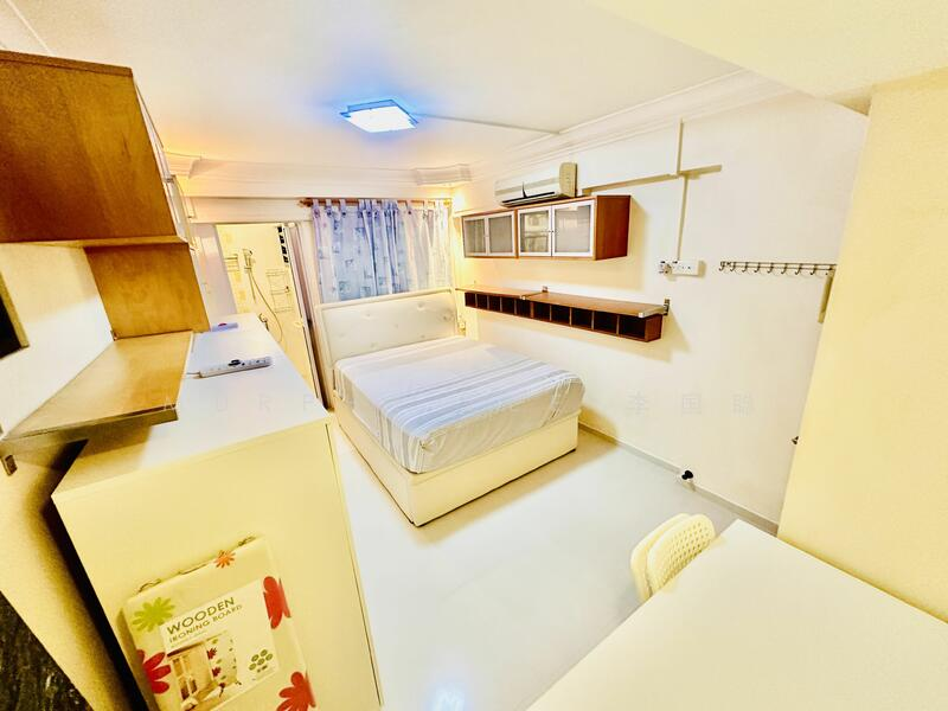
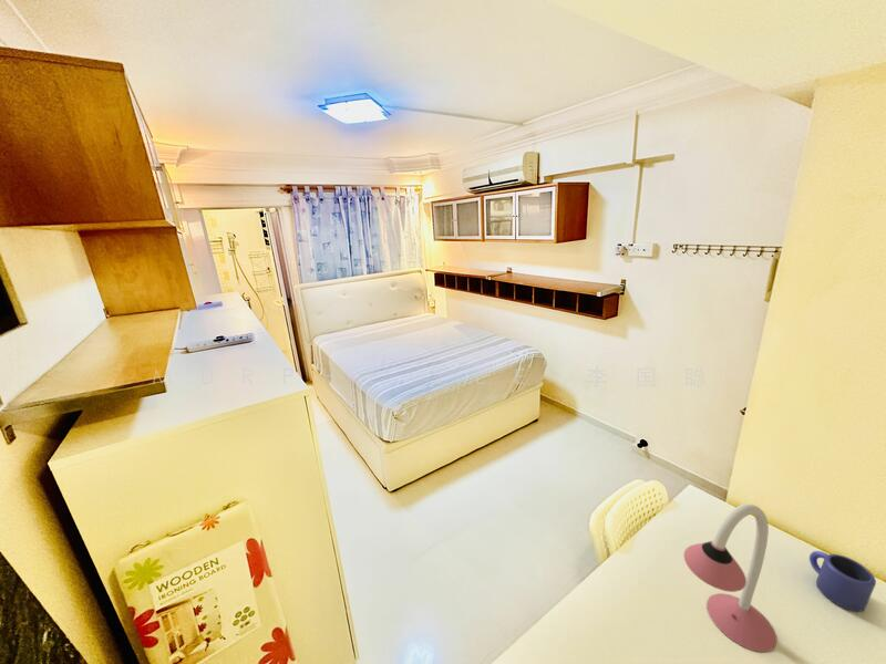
+ mug [808,550,877,613]
+ desk lamp [682,502,777,653]
